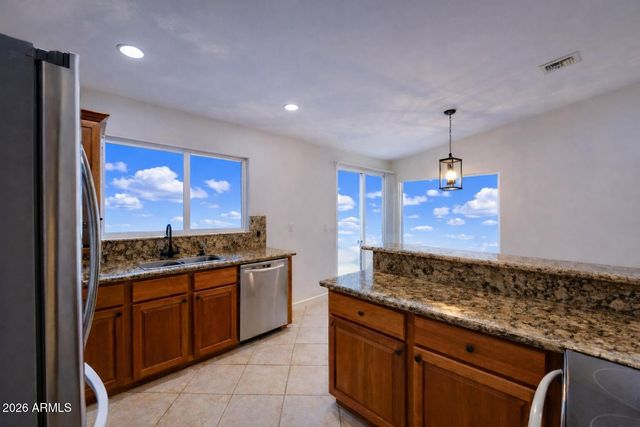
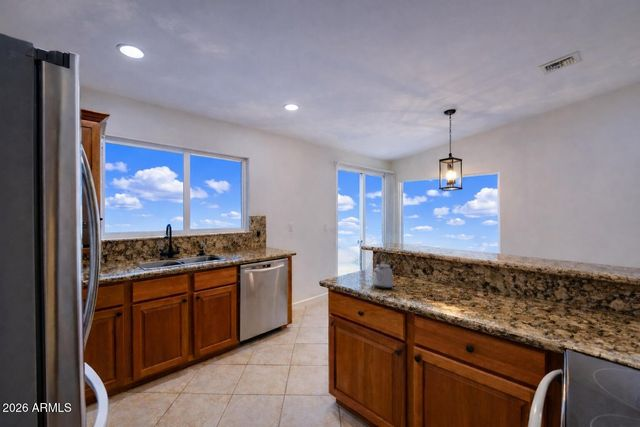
+ kettle [372,251,395,290]
